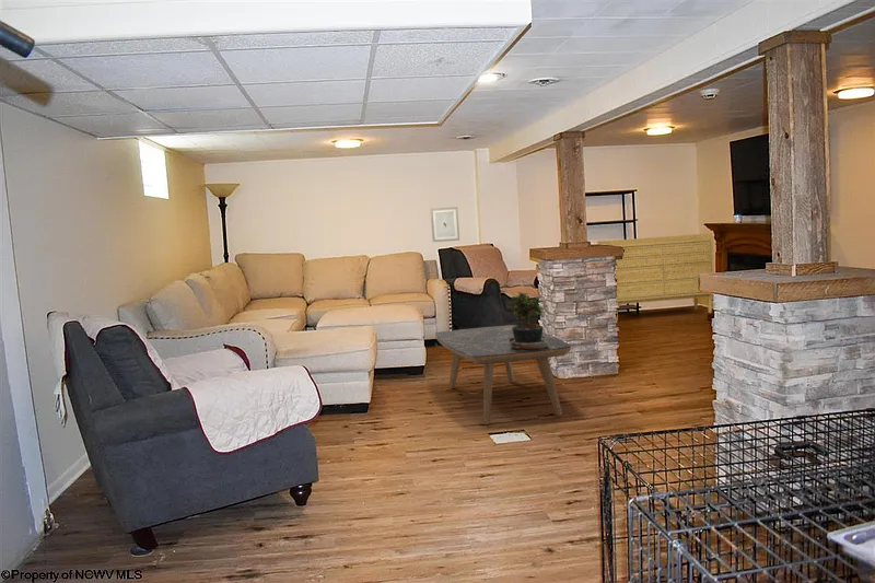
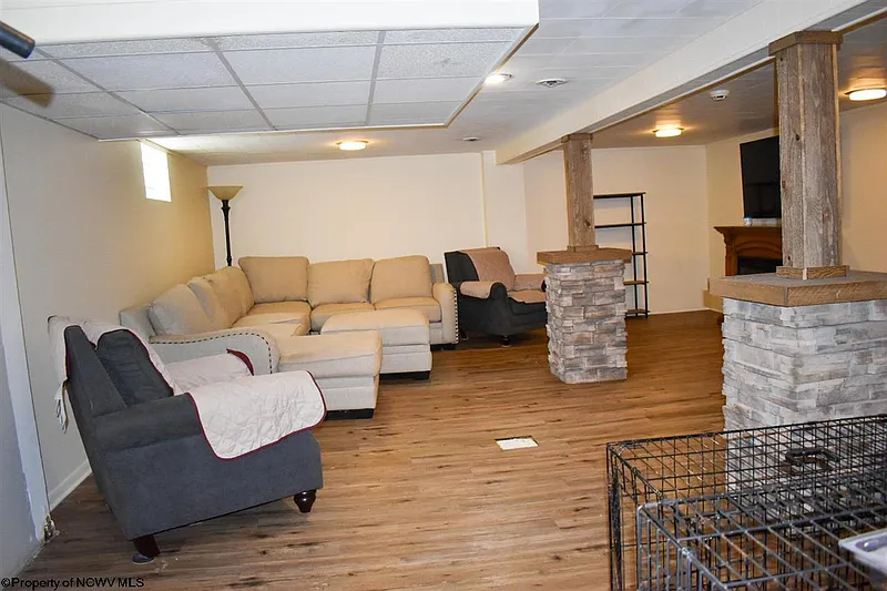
- potted plant [504,291,549,350]
- coffee table [434,324,572,425]
- wall art [430,206,460,243]
- sideboard [596,233,715,322]
